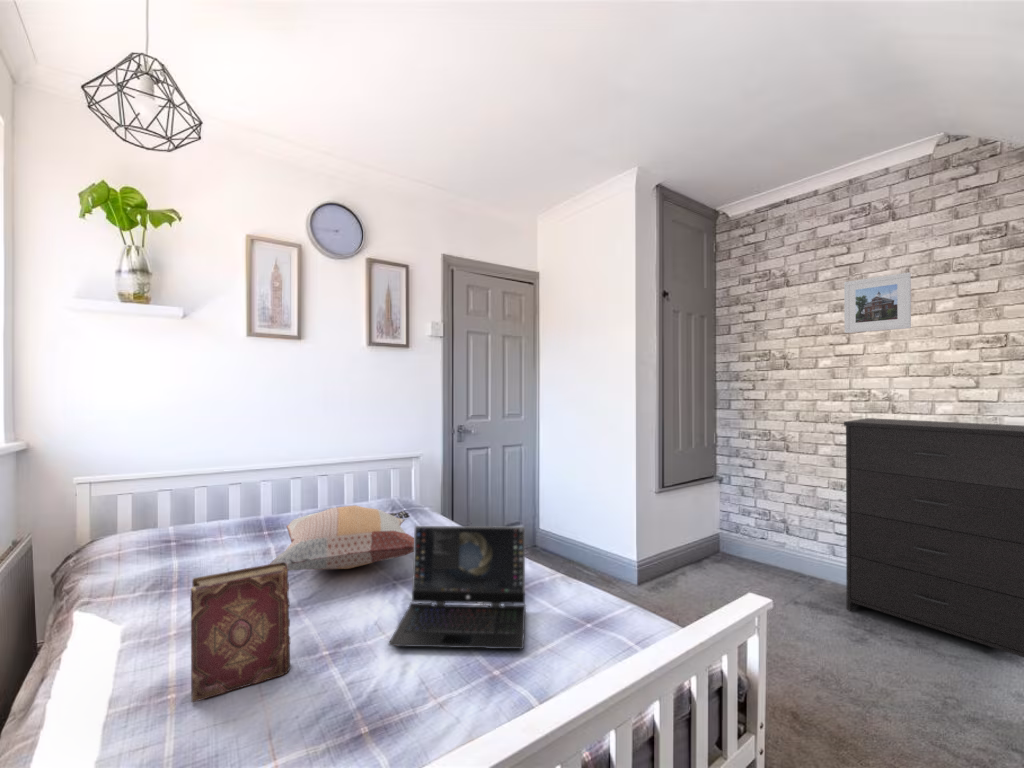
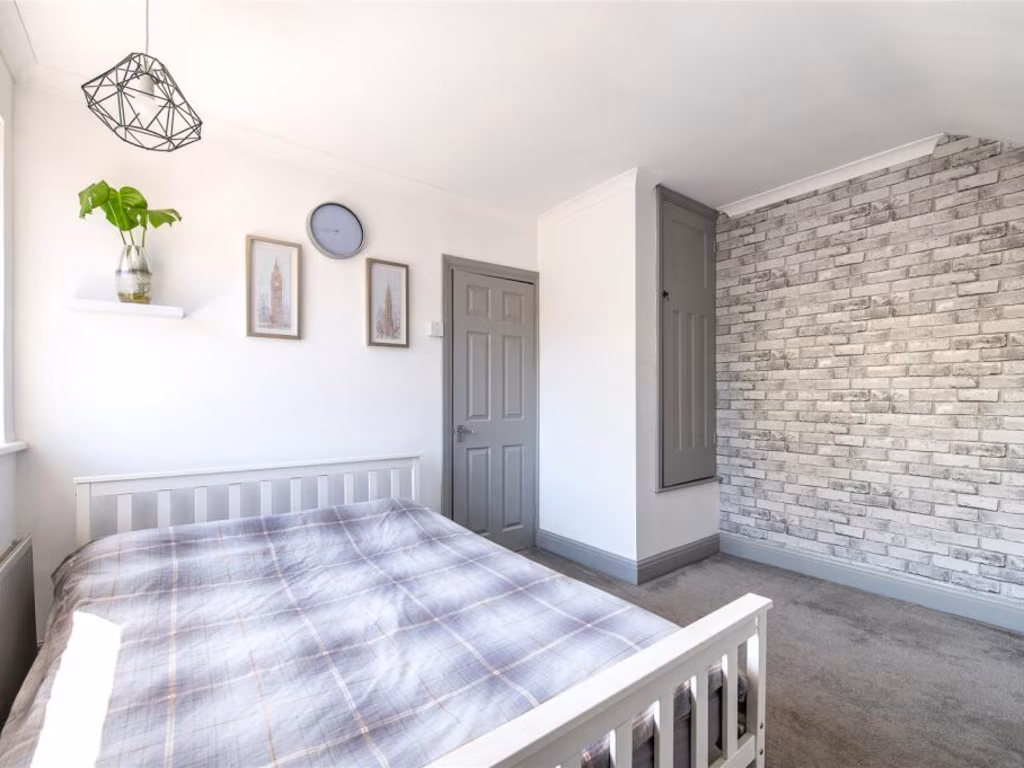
- decorative pillow [269,504,414,572]
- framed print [843,271,912,334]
- hardback book [189,562,291,703]
- laptop [387,525,527,650]
- dresser [843,417,1024,658]
